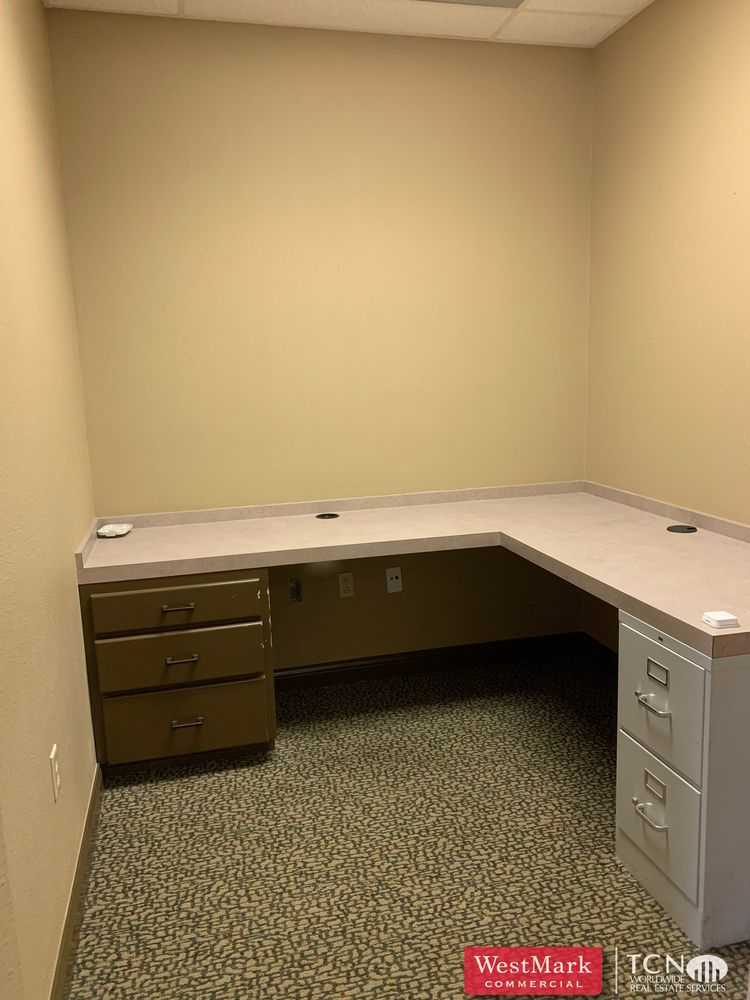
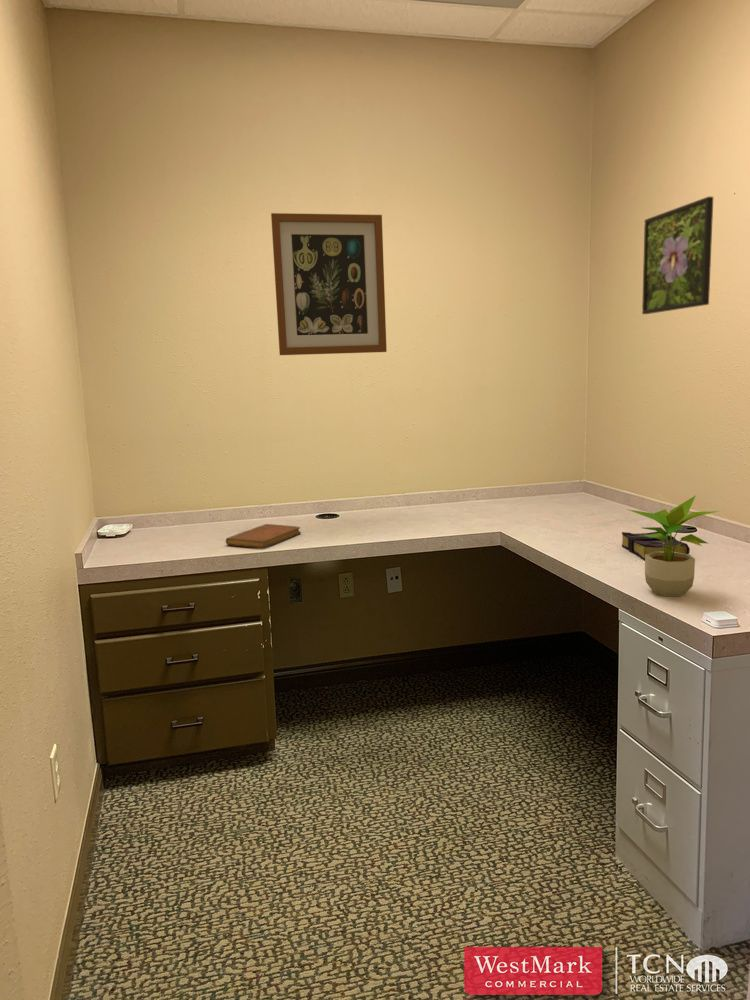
+ notebook [225,523,302,549]
+ wall art [270,212,388,356]
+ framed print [641,196,714,315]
+ book [621,531,691,561]
+ potted plant [626,494,720,597]
